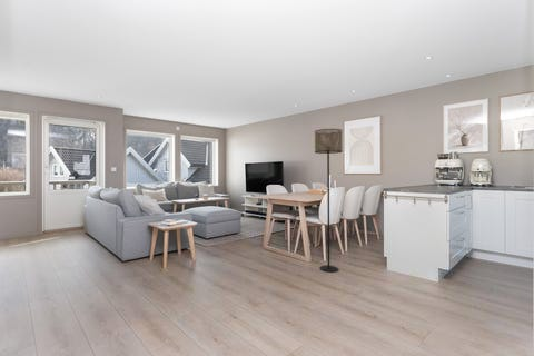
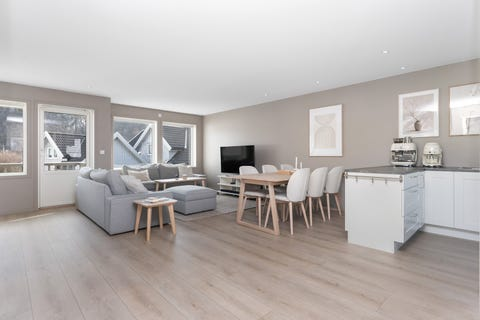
- floor lamp [314,128,344,273]
